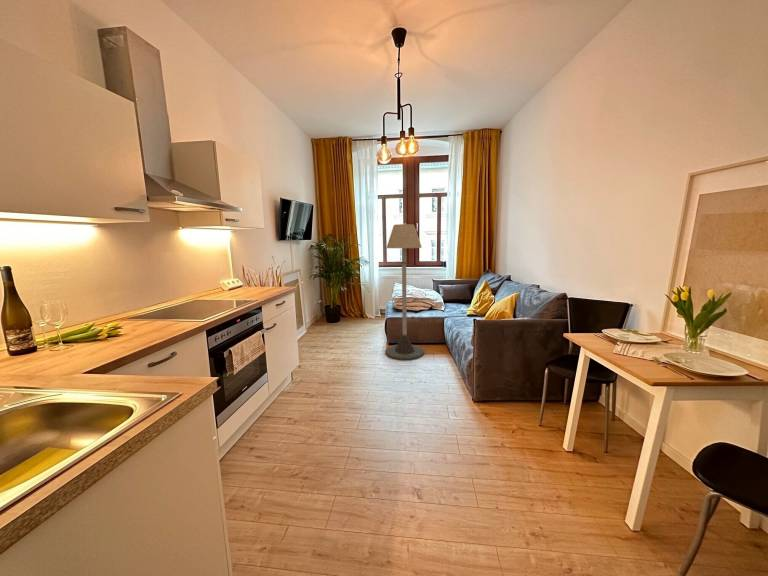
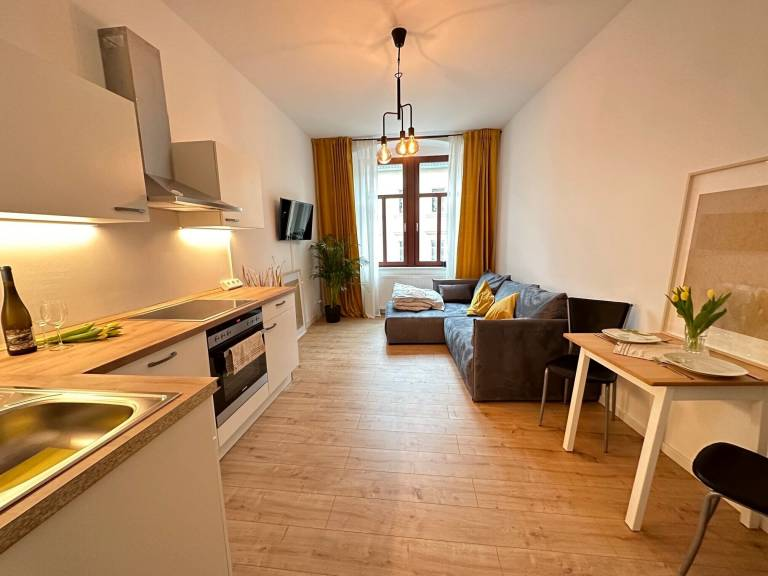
- floor lamp [385,223,425,361]
